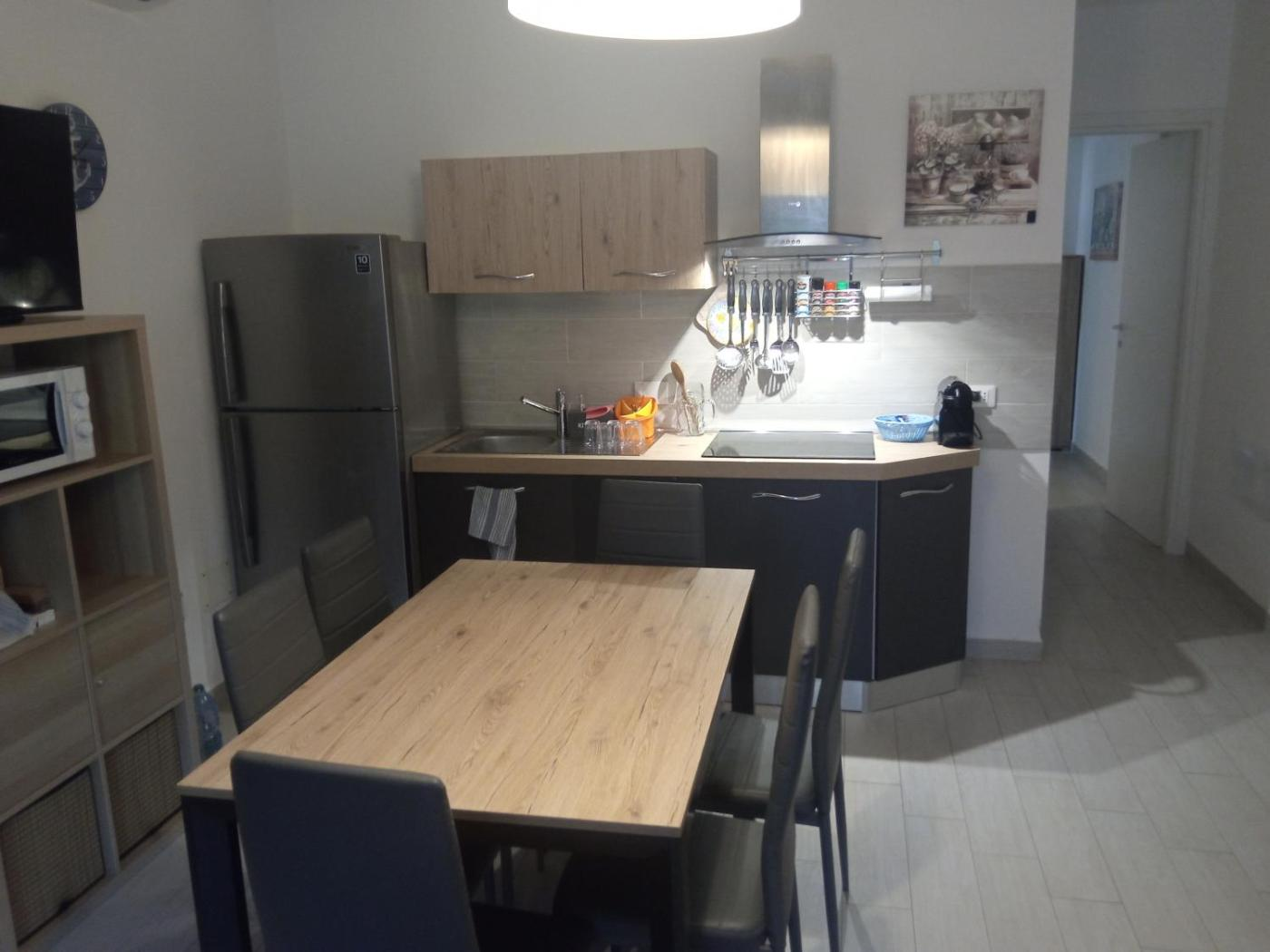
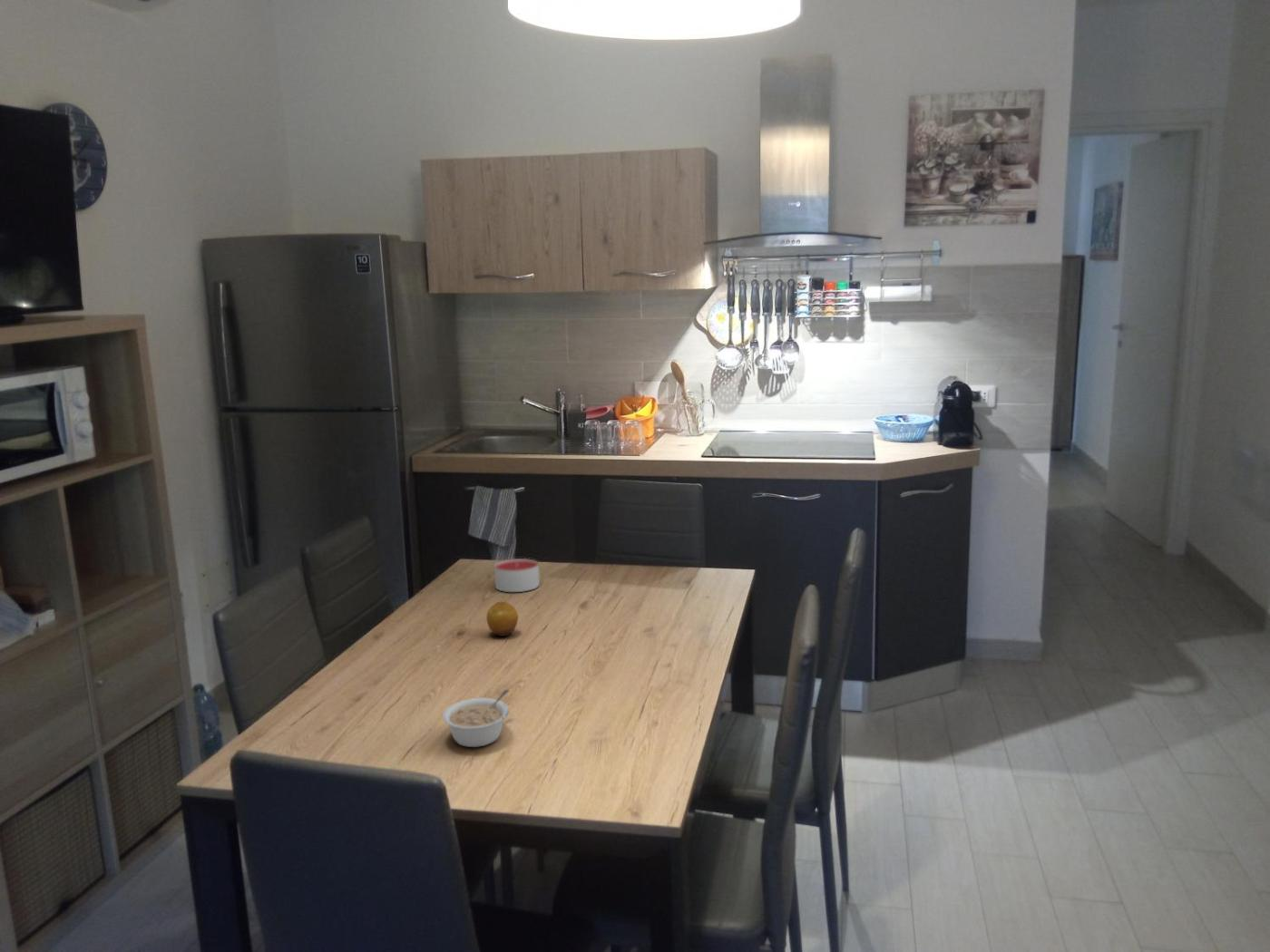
+ candle [493,558,541,593]
+ legume [442,689,510,748]
+ fruit [485,601,519,637]
